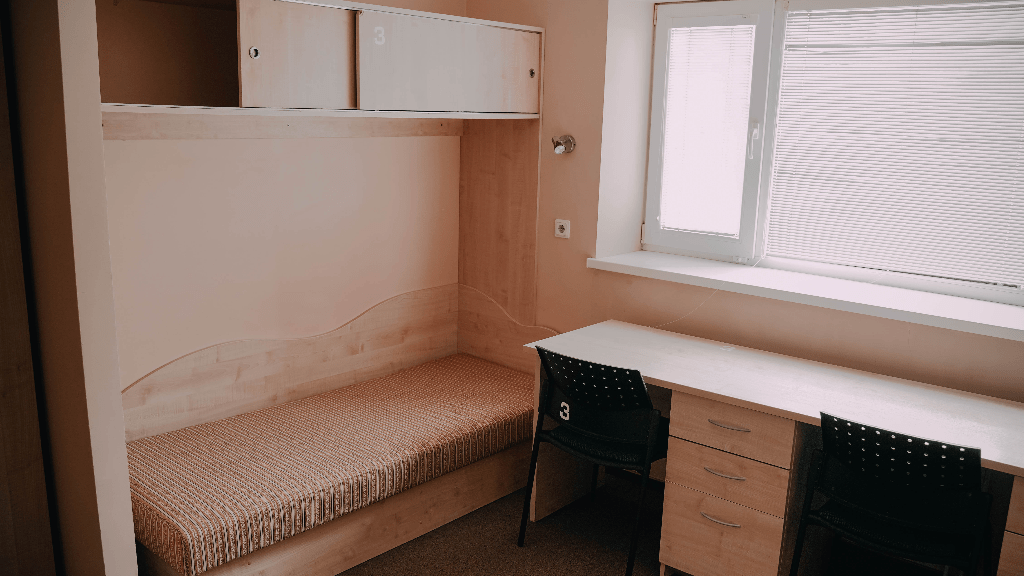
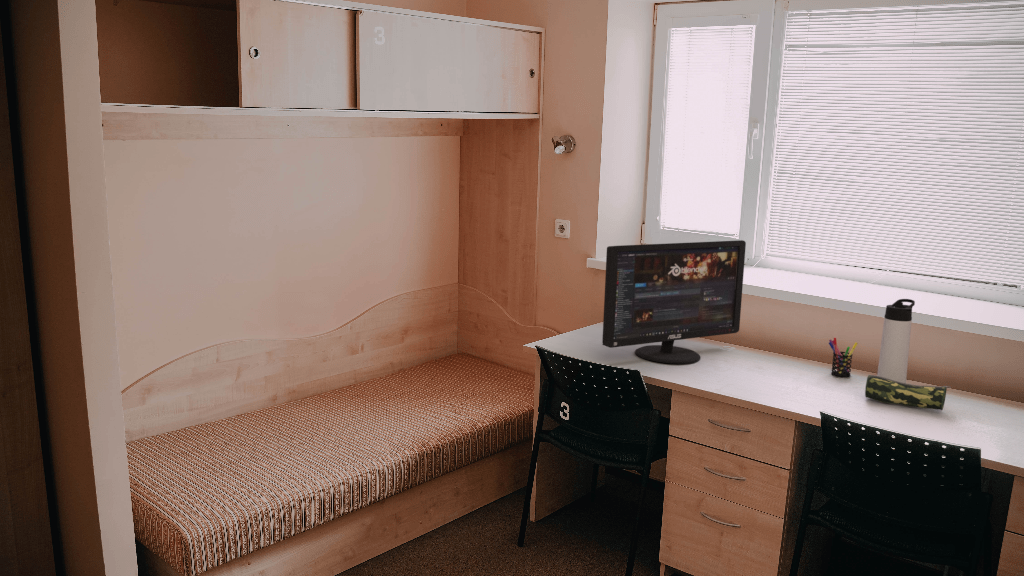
+ thermos bottle [876,298,916,384]
+ computer monitor [601,239,747,365]
+ pencil case [864,374,951,411]
+ pen holder [828,337,859,378]
